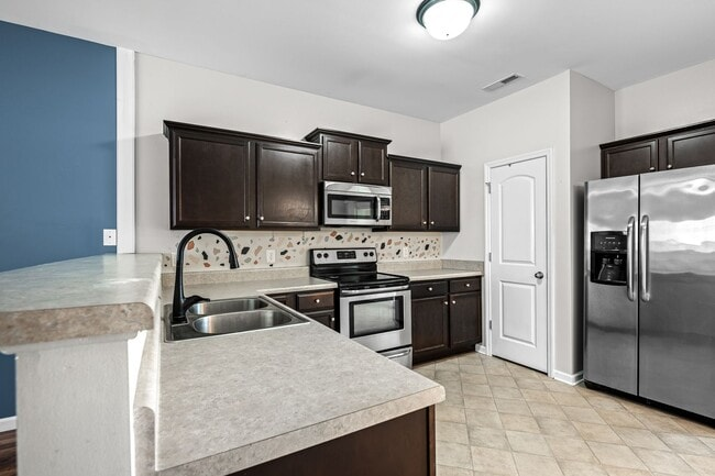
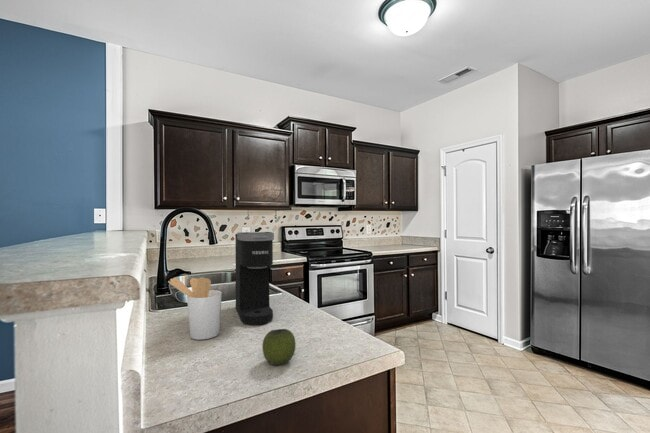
+ apple [261,328,297,366]
+ coffee maker [235,231,275,326]
+ utensil holder [167,276,223,341]
